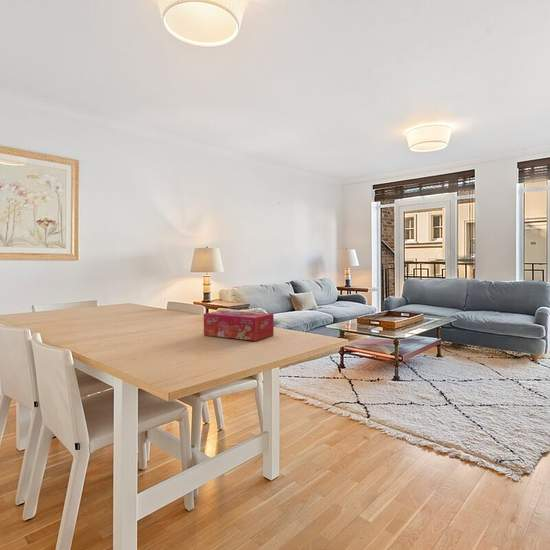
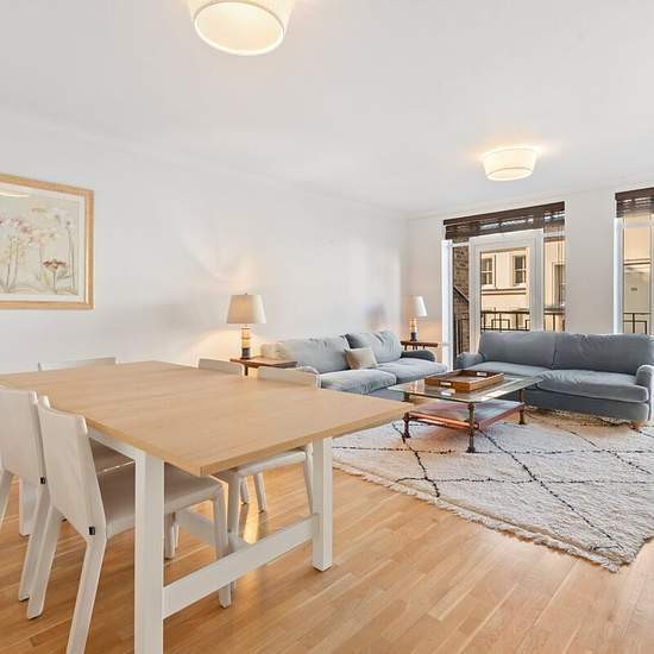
- tissue box [203,310,275,342]
